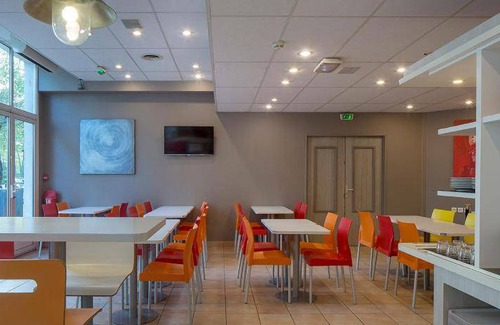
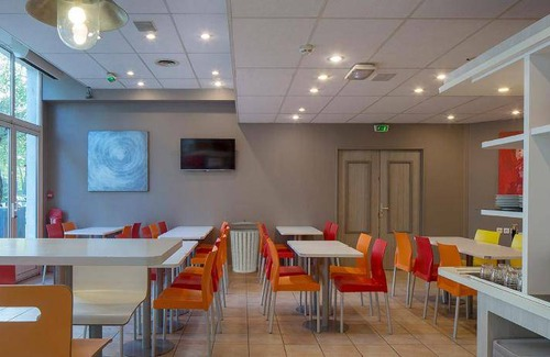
+ trash can [229,219,260,274]
